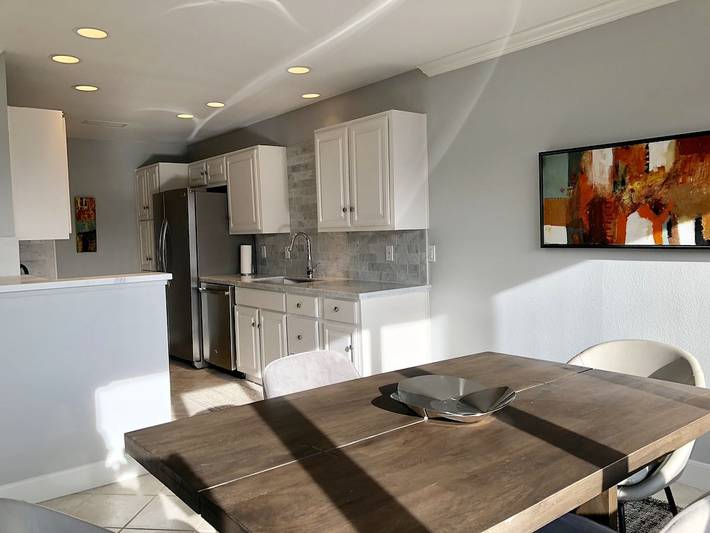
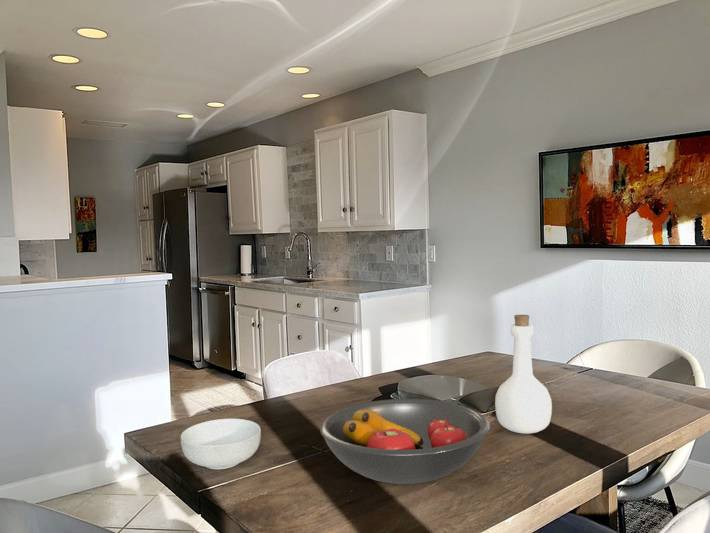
+ bottle [494,314,553,435]
+ cereal bowl [180,418,262,470]
+ fruit bowl [319,398,491,485]
